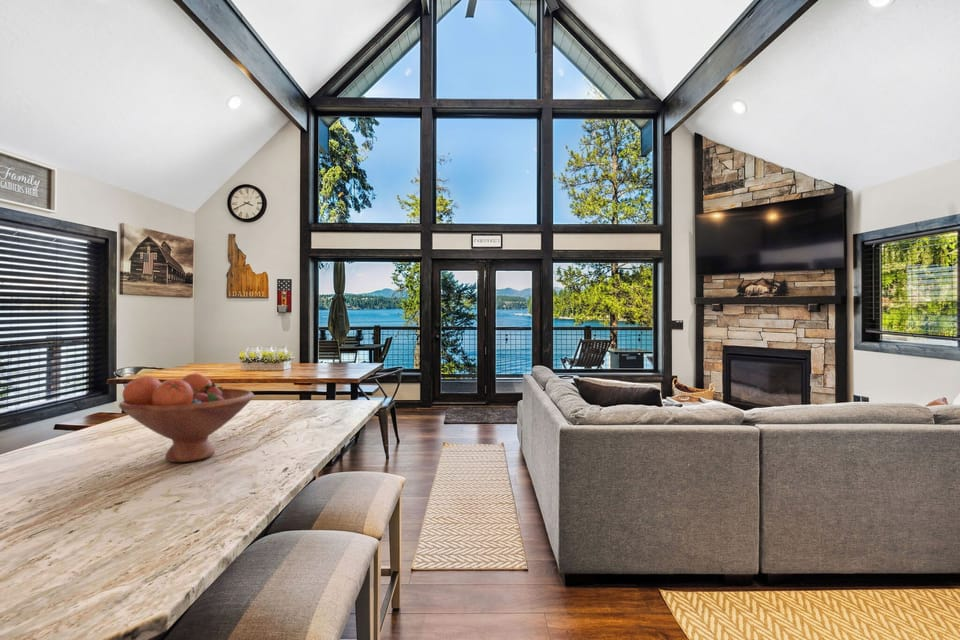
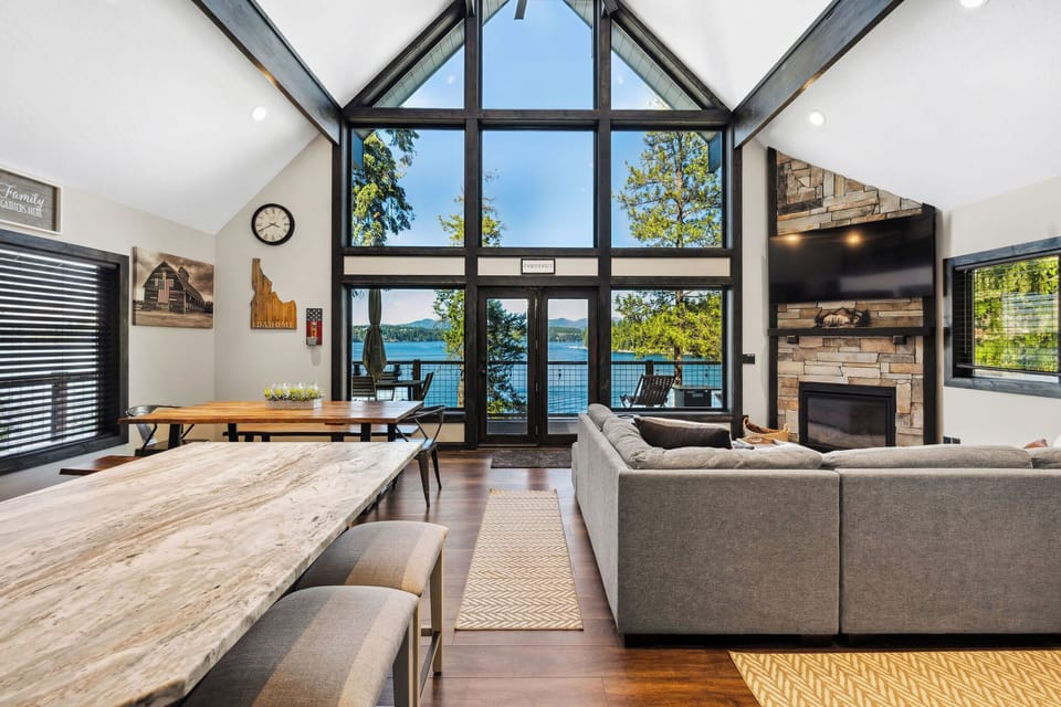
- fruit bowl [118,372,255,463]
